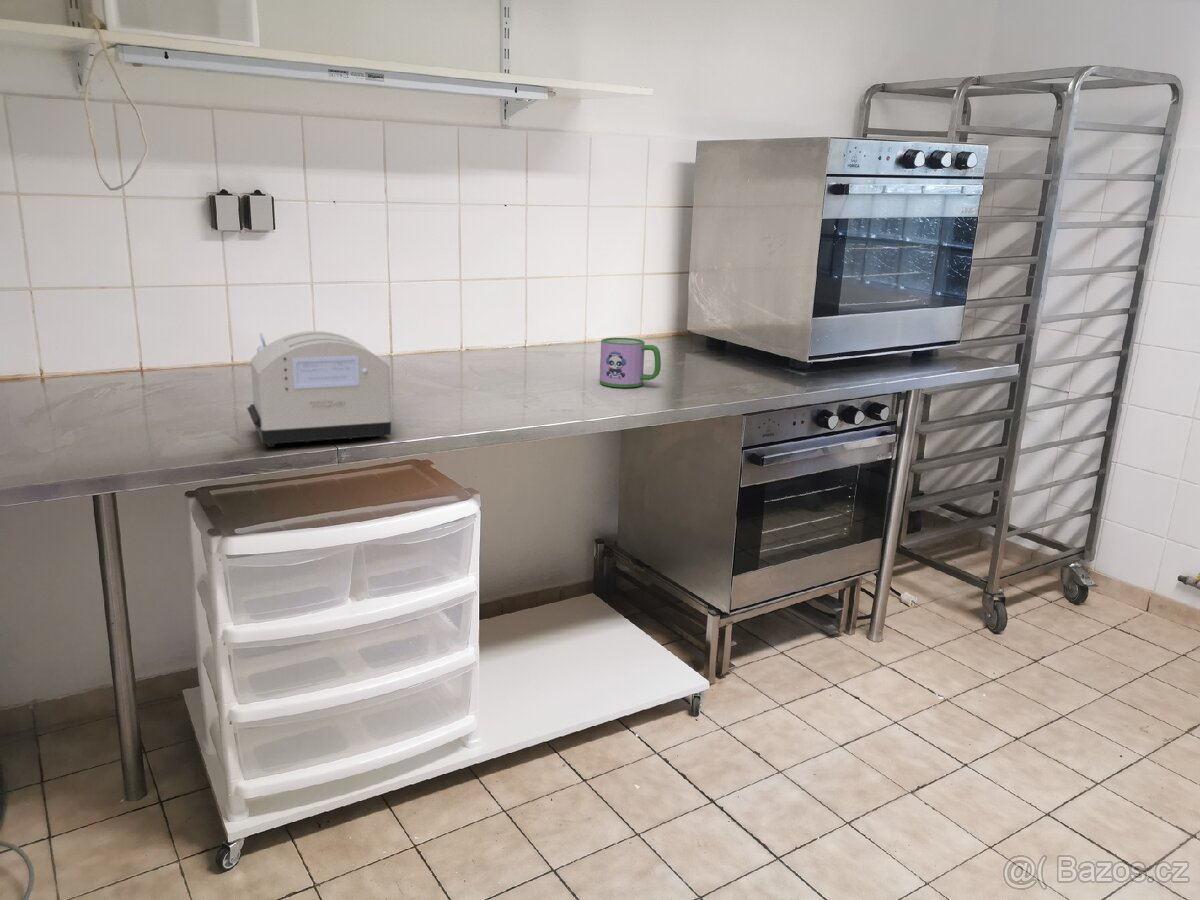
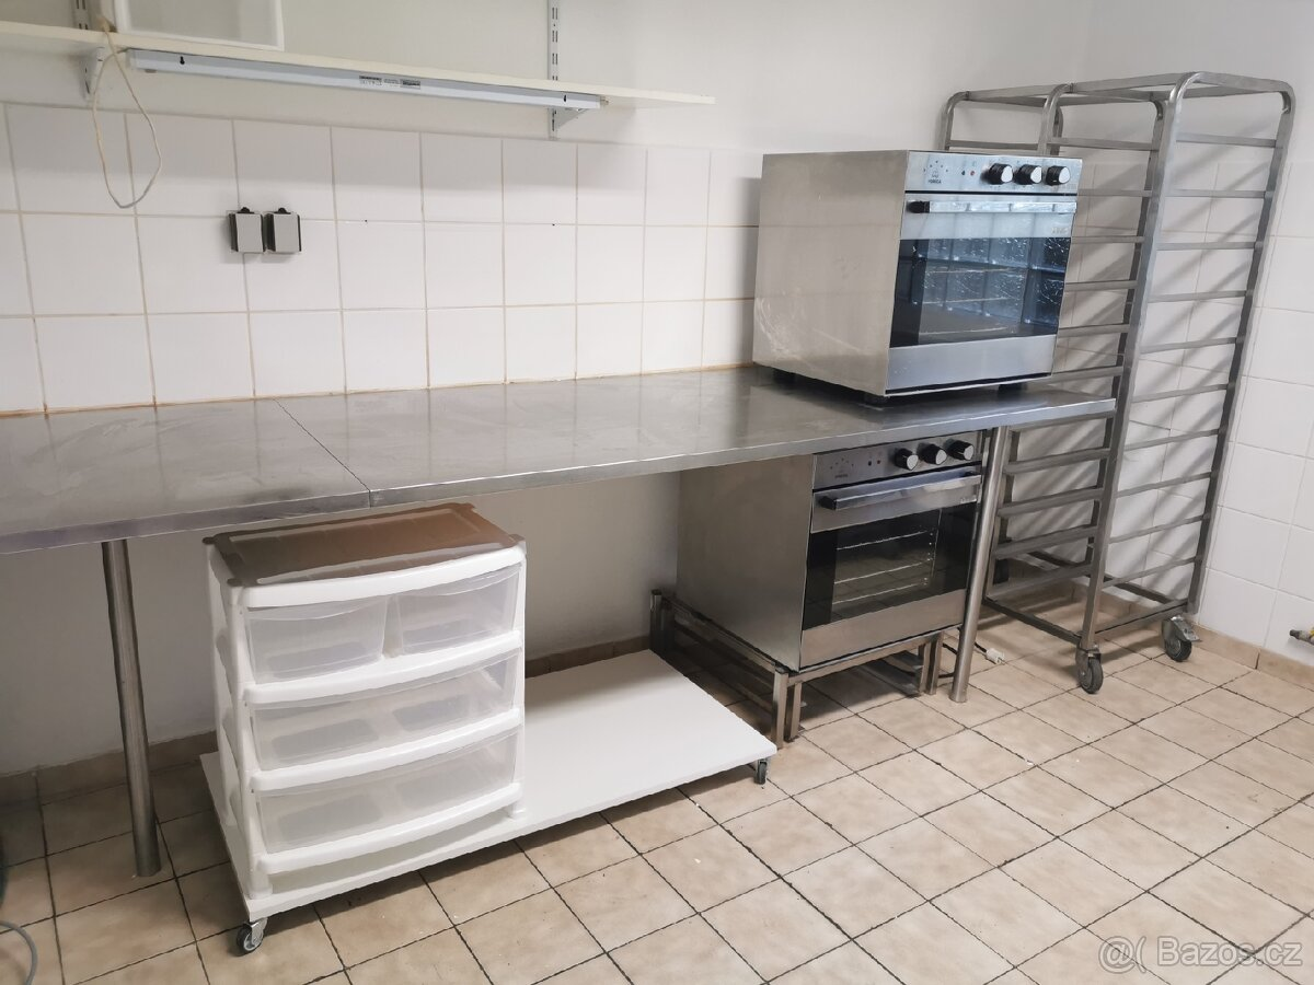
- toaster [246,330,392,448]
- mug [599,337,662,388]
